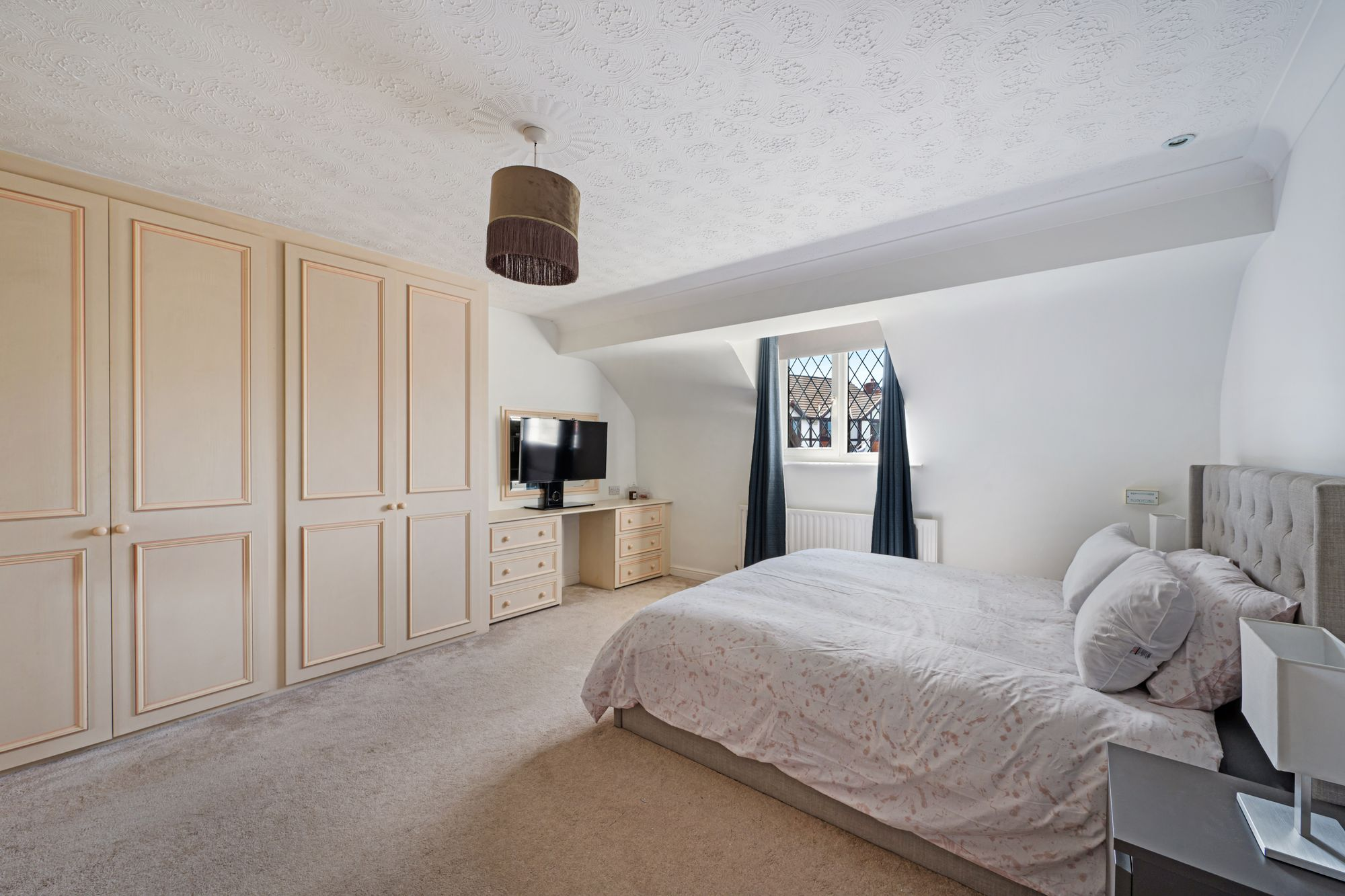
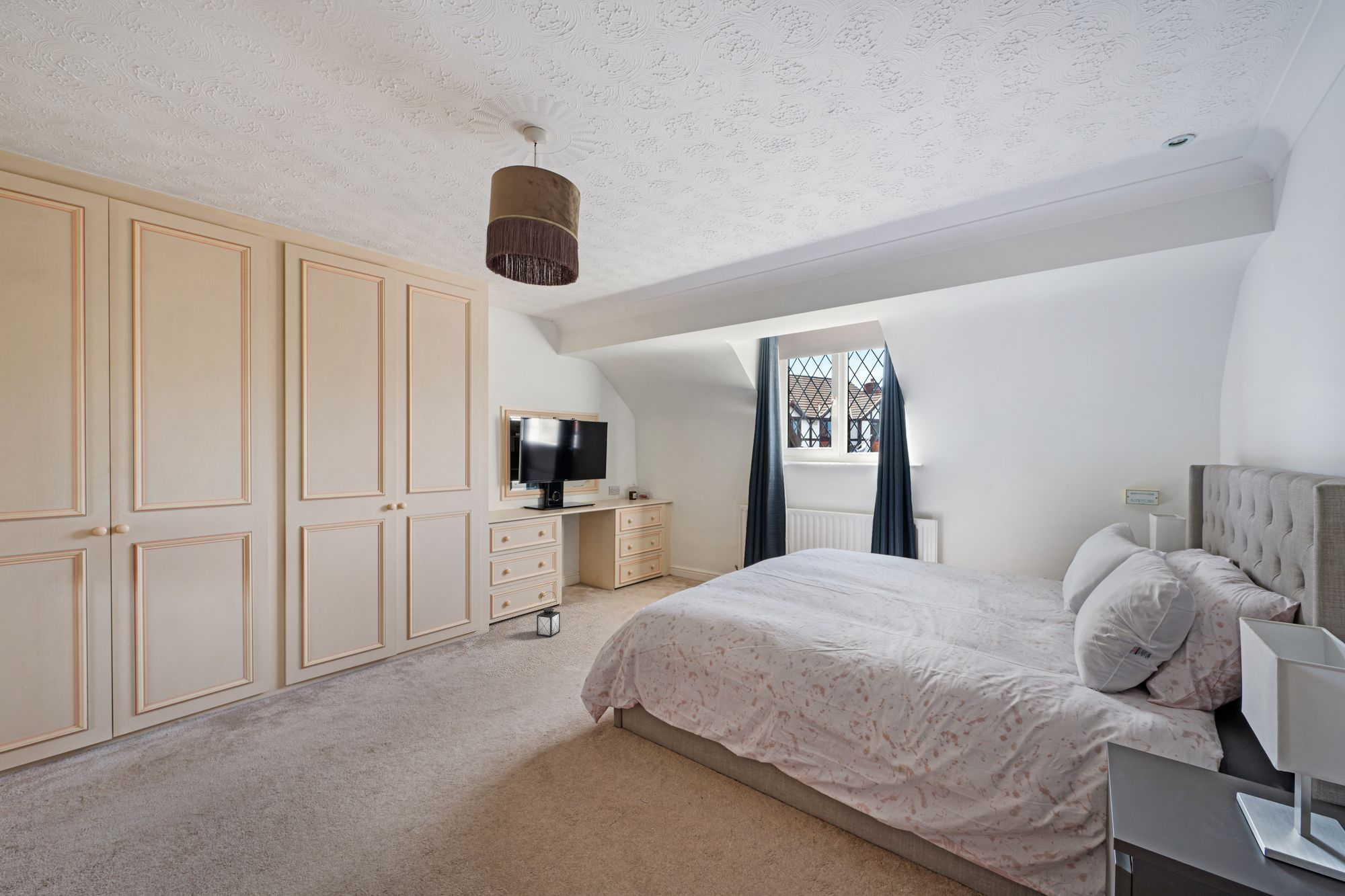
+ lantern [536,591,561,638]
